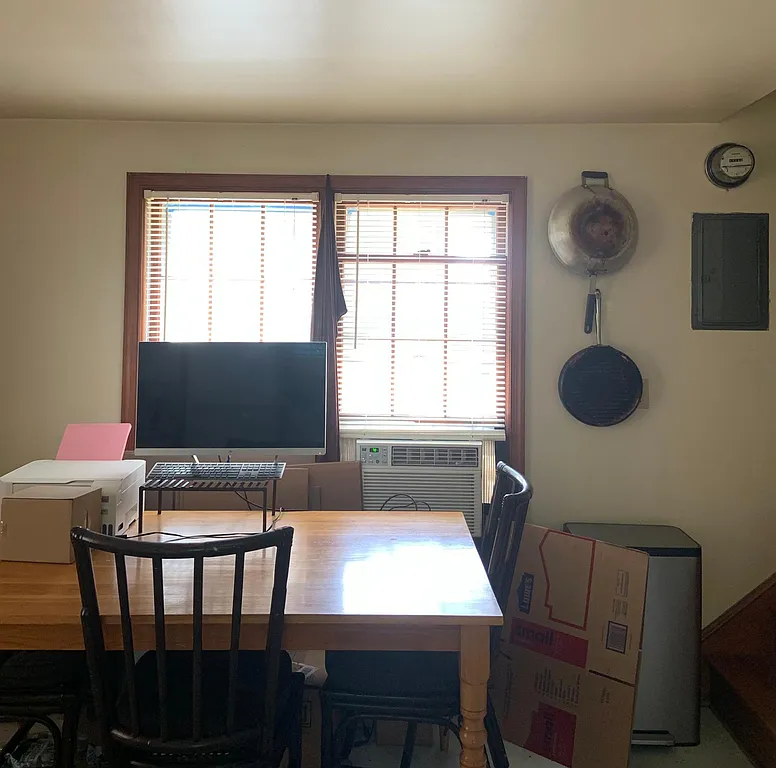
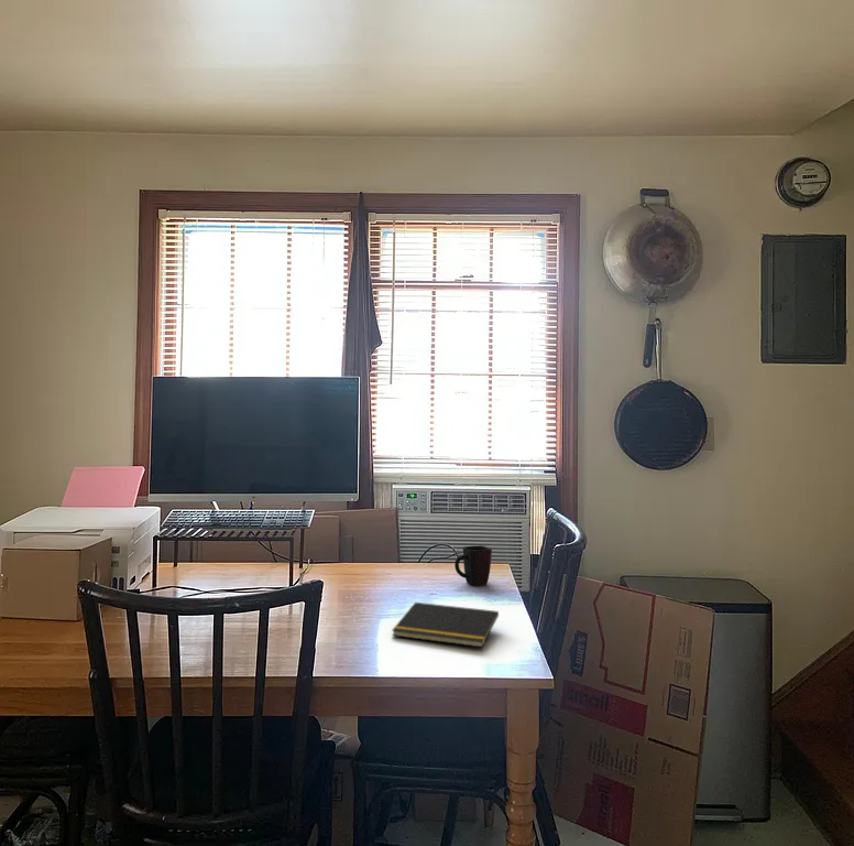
+ mug [453,544,493,587]
+ notepad [391,601,500,649]
